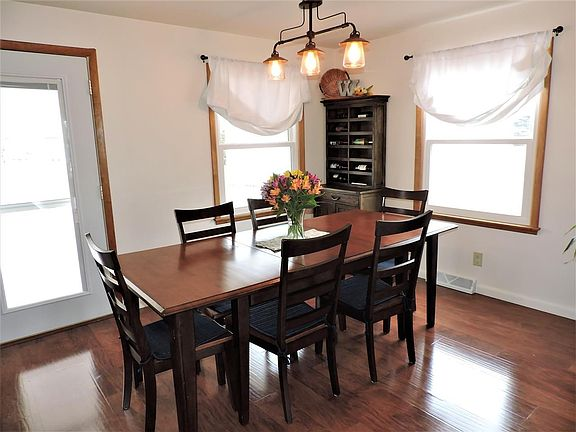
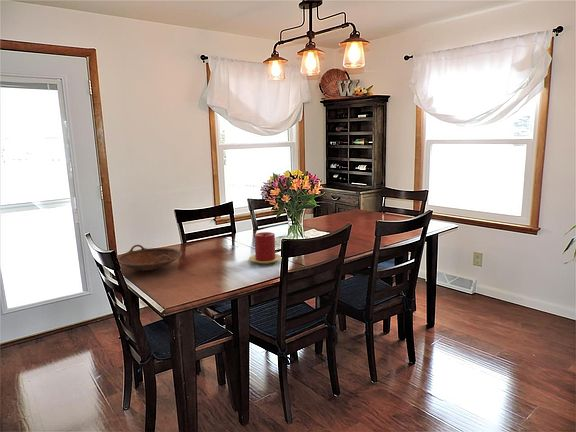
+ candle [248,231,282,265]
+ bowl [117,244,183,271]
